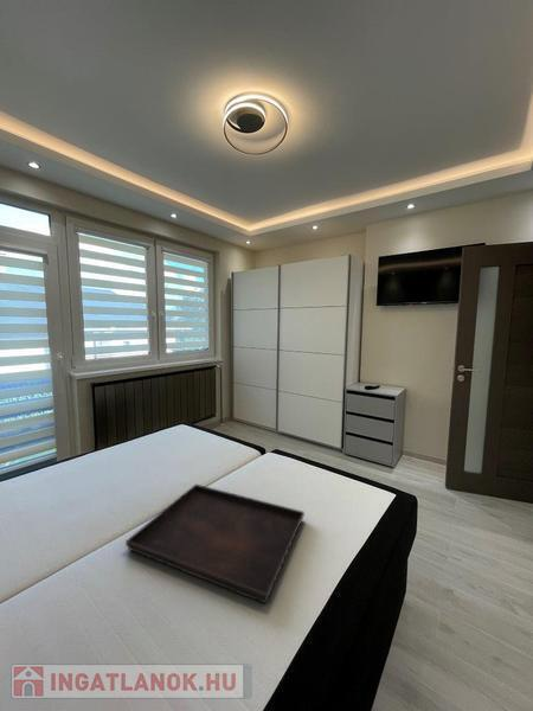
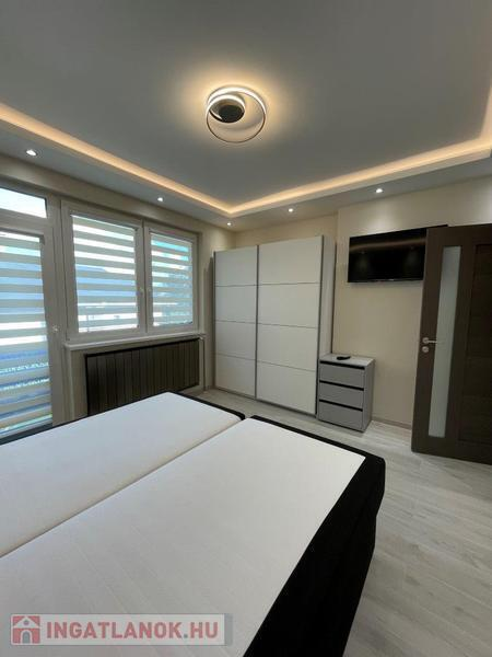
- serving tray [124,483,306,604]
